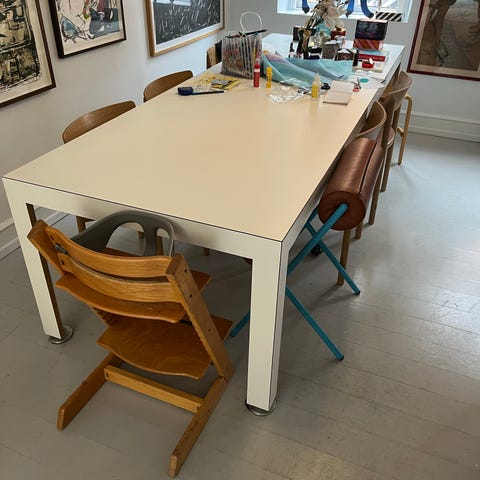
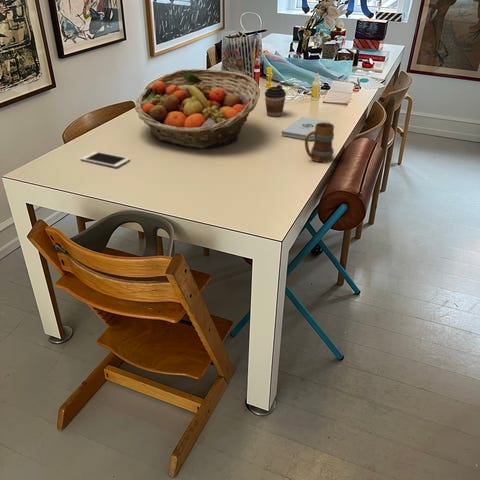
+ cell phone [79,150,131,168]
+ mug [304,122,335,163]
+ coffee cup [264,84,287,118]
+ fruit basket [134,68,261,149]
+ notepad [281,116,331,141]
